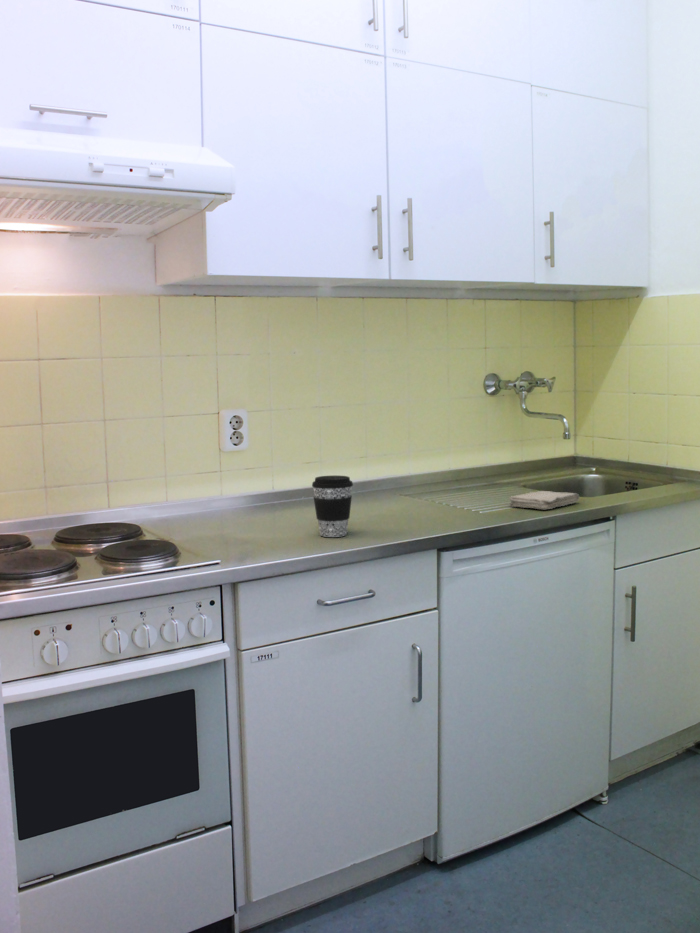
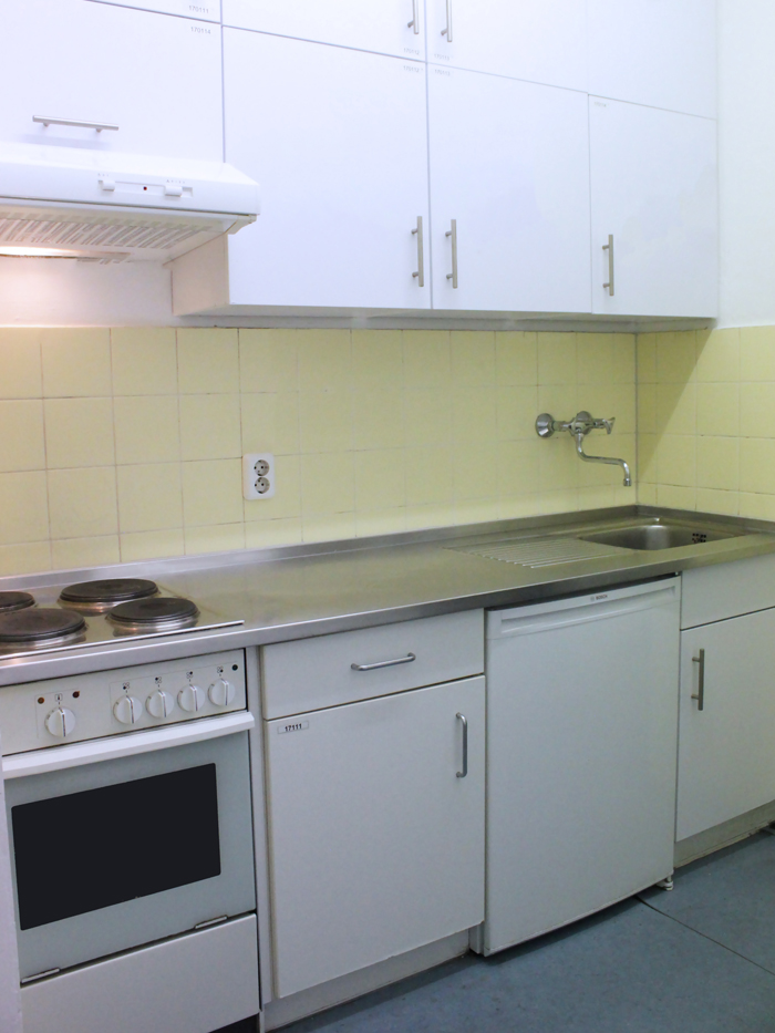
- washcloth [508,490,580,510]
- coffee cup [311,475,354,538]
